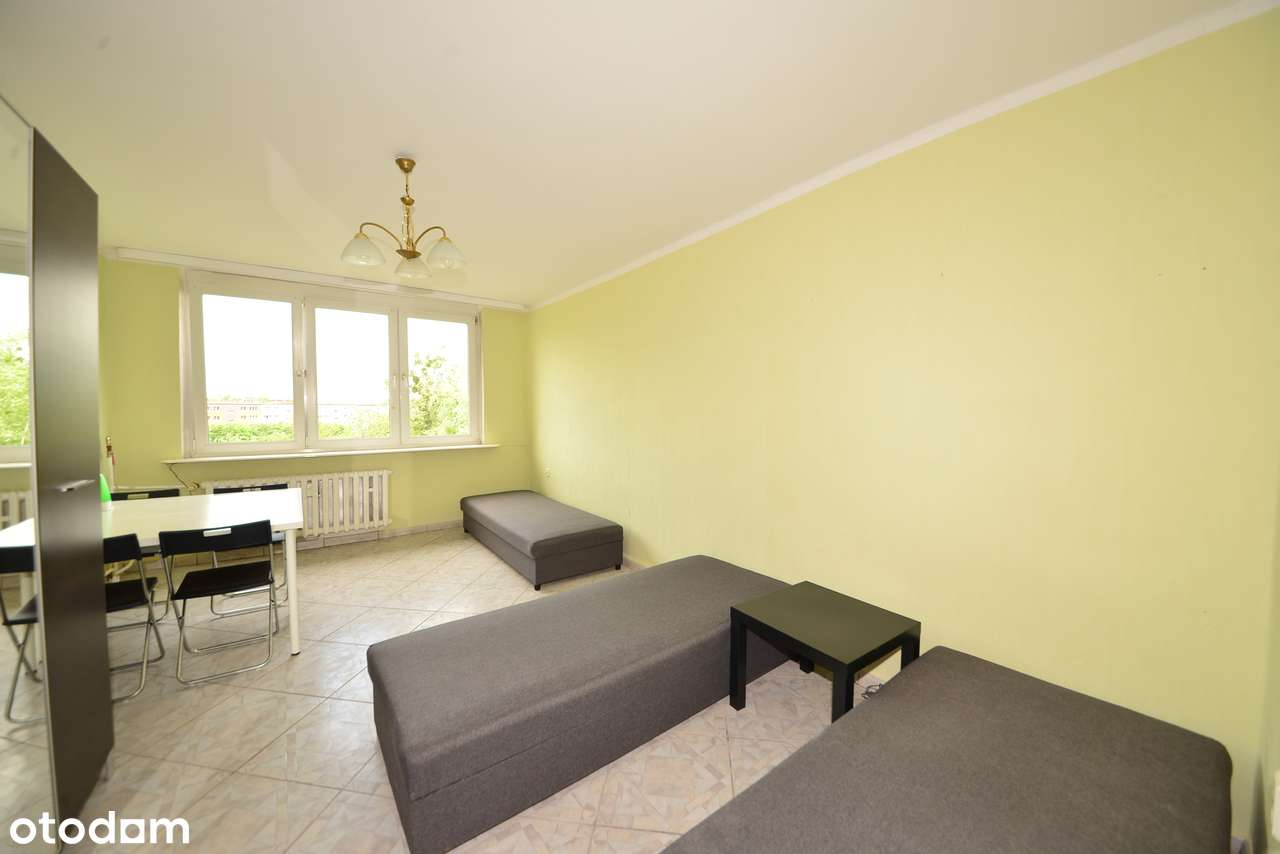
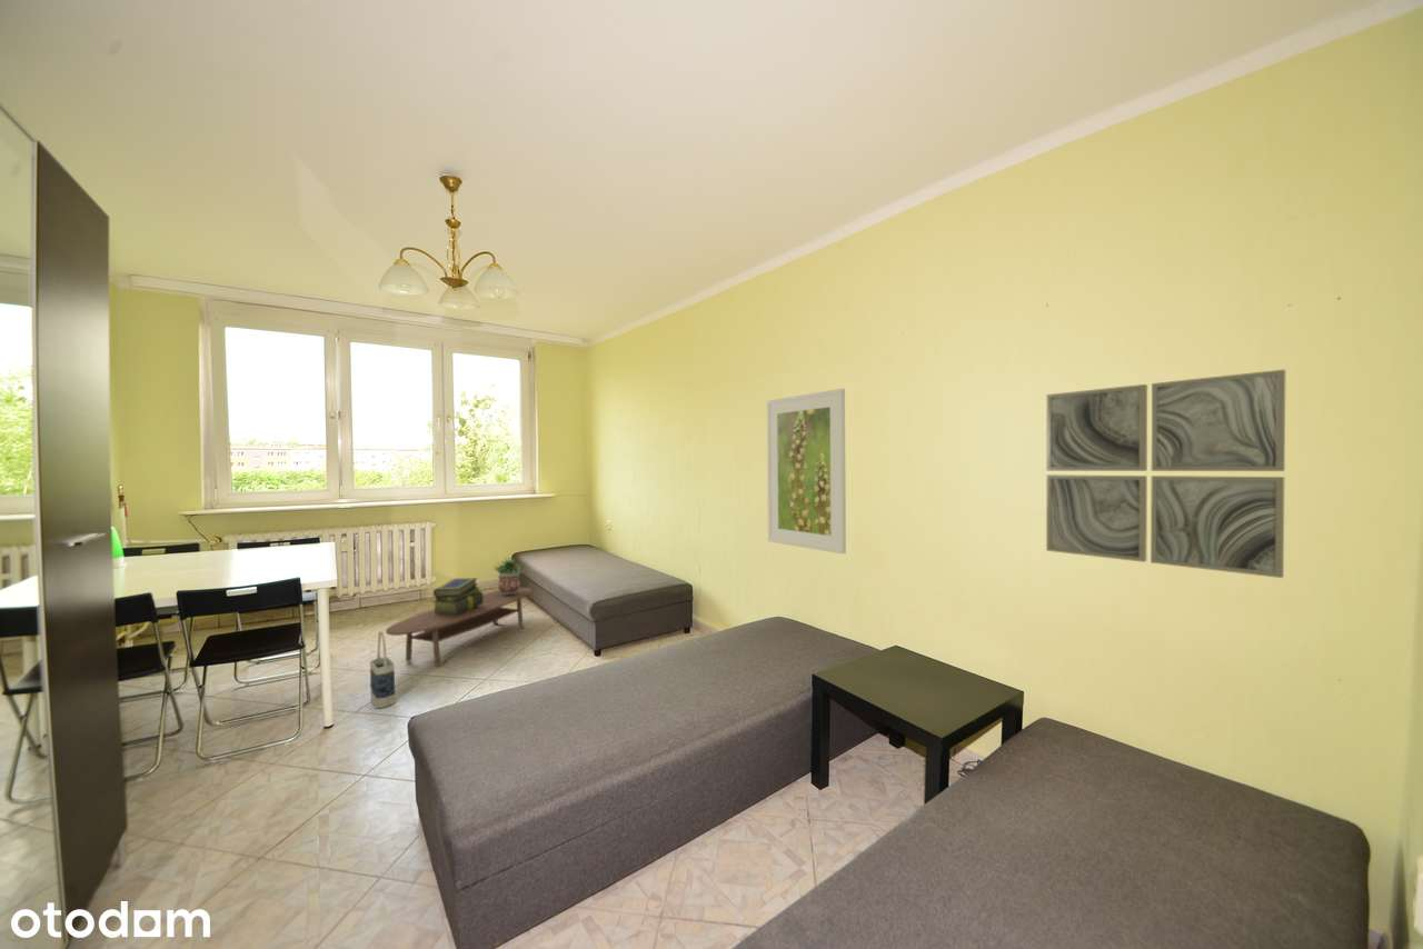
+ stack of books [431,577,484,617]
+ wall art [1045,368,1286,579]
+ coffee table [385,587,533,668]
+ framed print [766,388,847,556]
+ bag [369,630,396,709]
+ potted plant [492,556,526,596]
